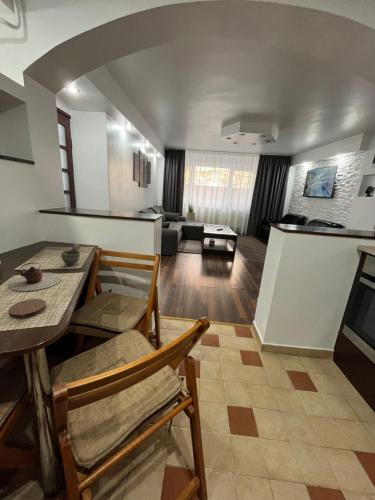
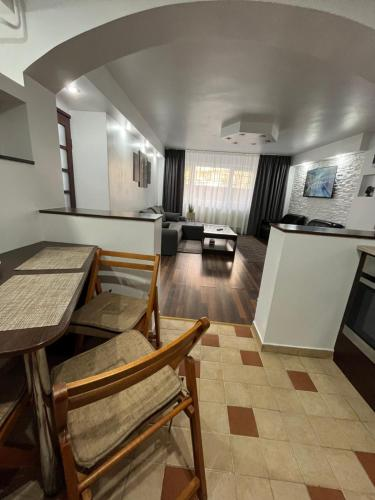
- teapot [7,262,63,292]
- cup [59,243,82,267]
- coaster [7,298,47,320]
